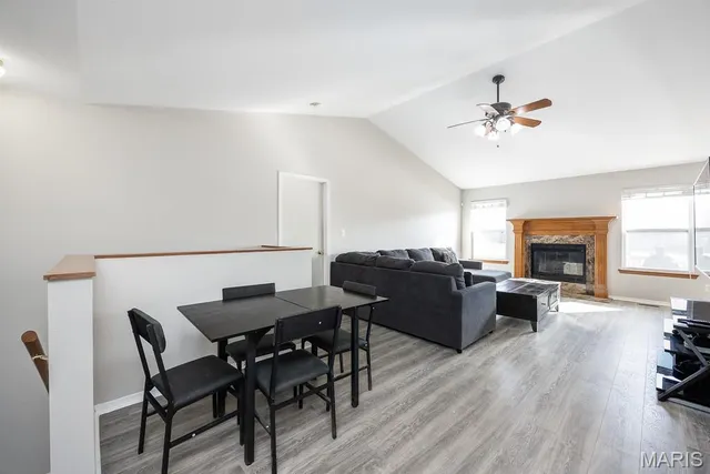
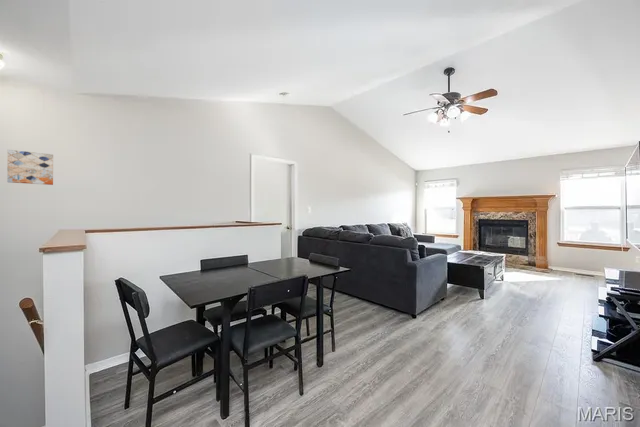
+ wall art [6,149,54,186]
